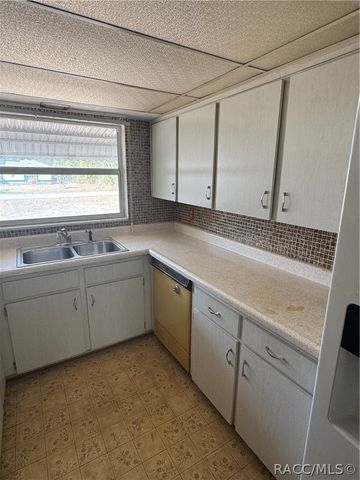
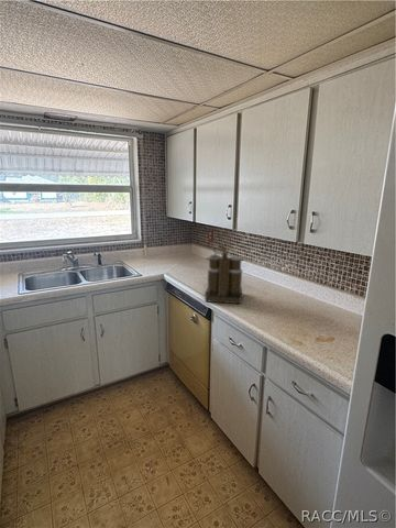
+ coffee maker [204,243,245,305]
